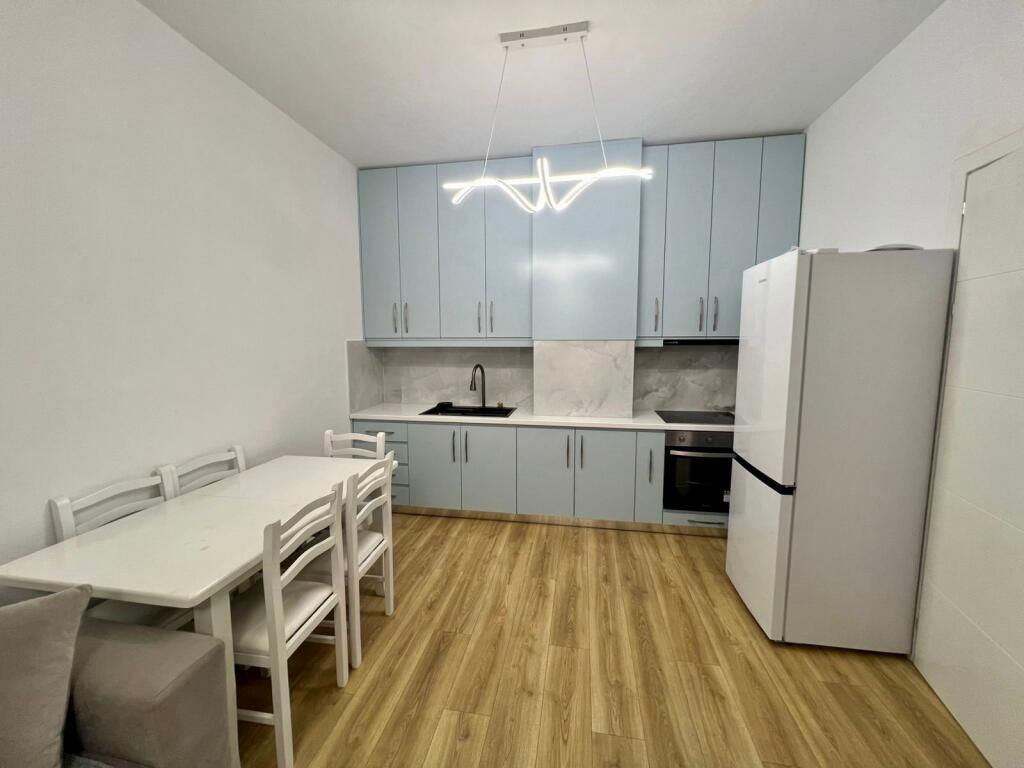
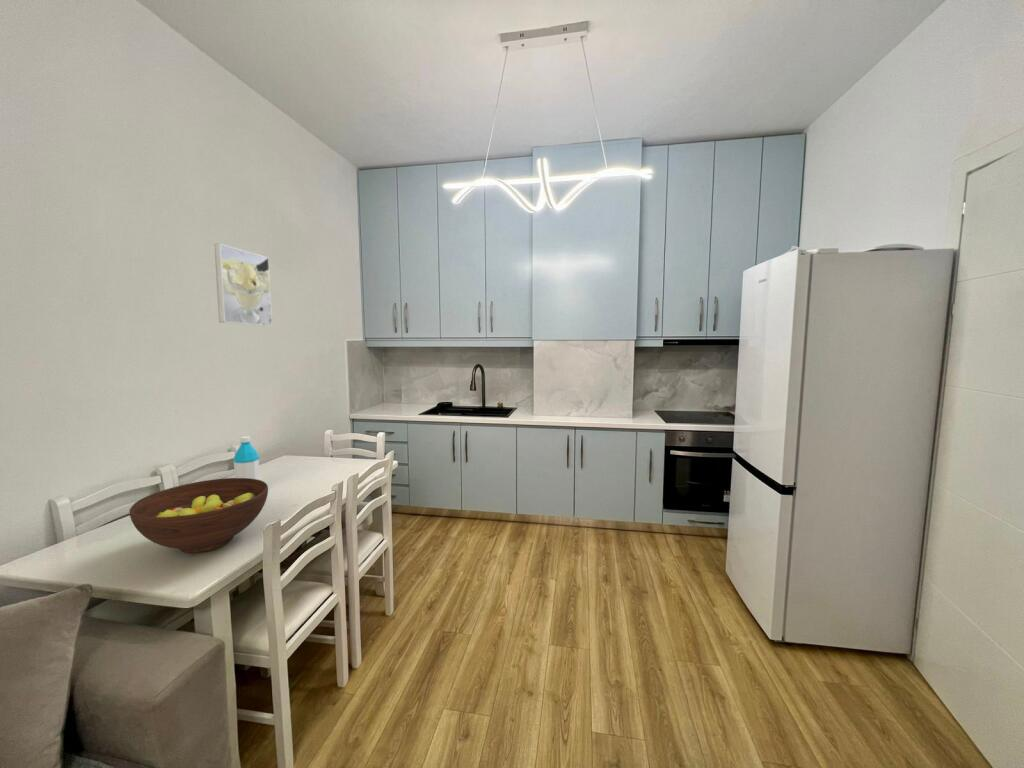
+ fruit bowl [129,477,269,554]
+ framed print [214,243,273,327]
+ water bottle [232,435,261,480]
